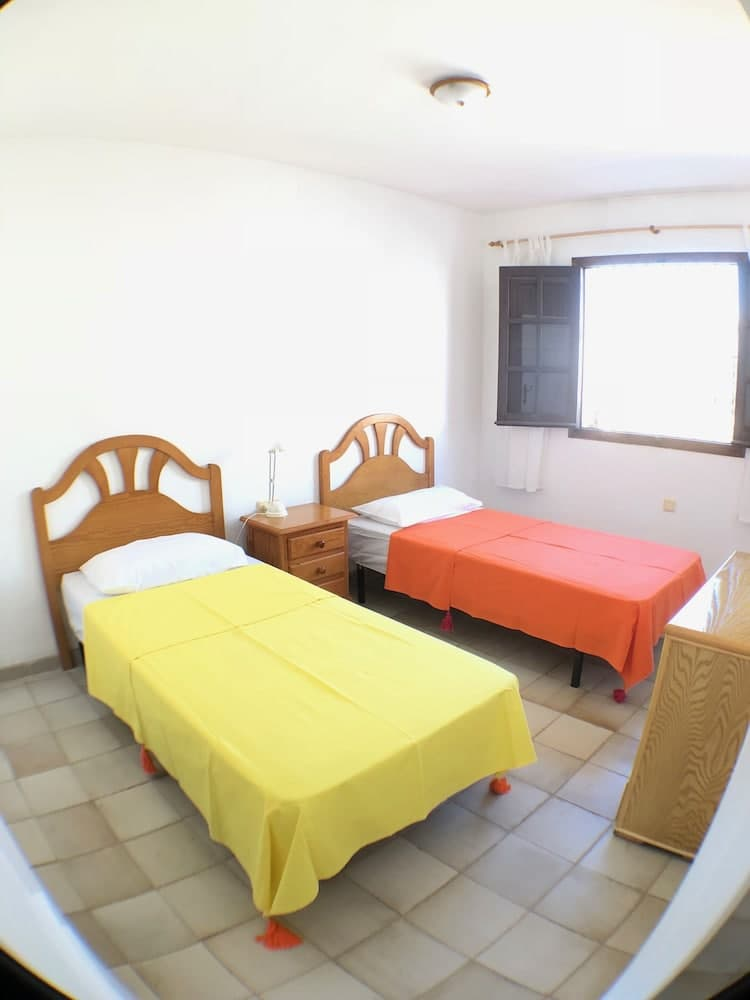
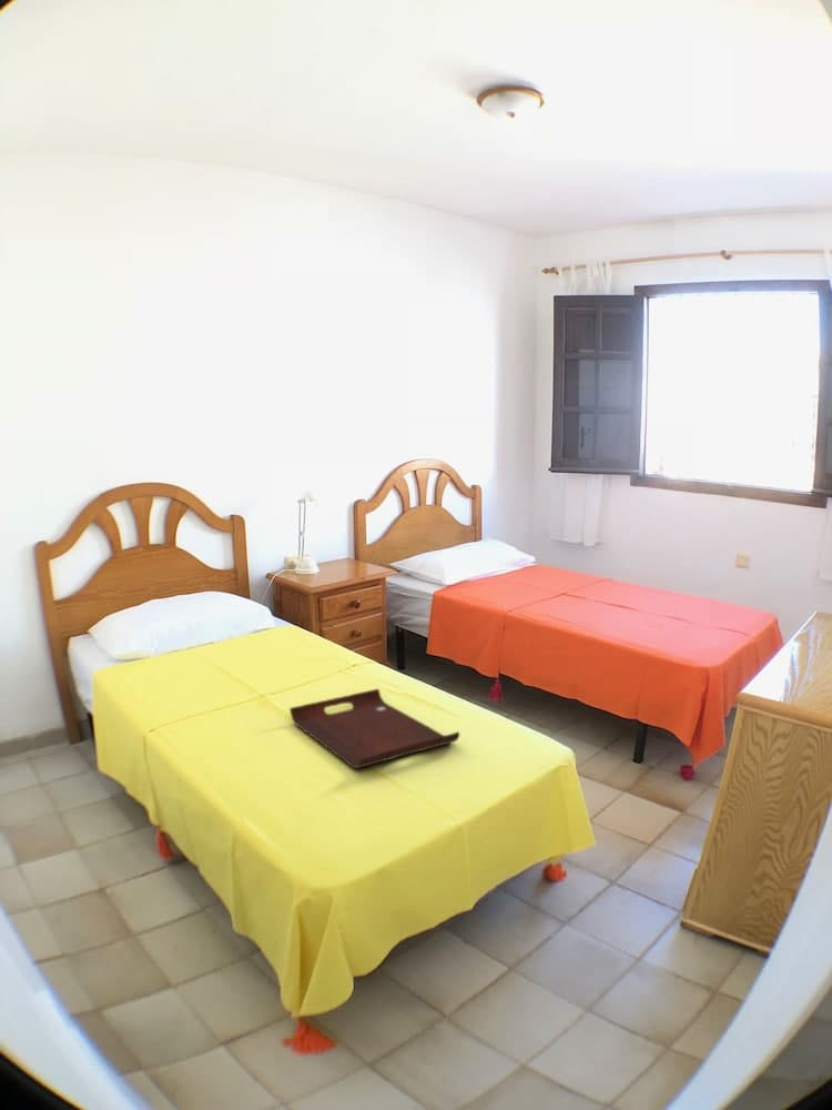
+ serving tray [288,687,460,770]
